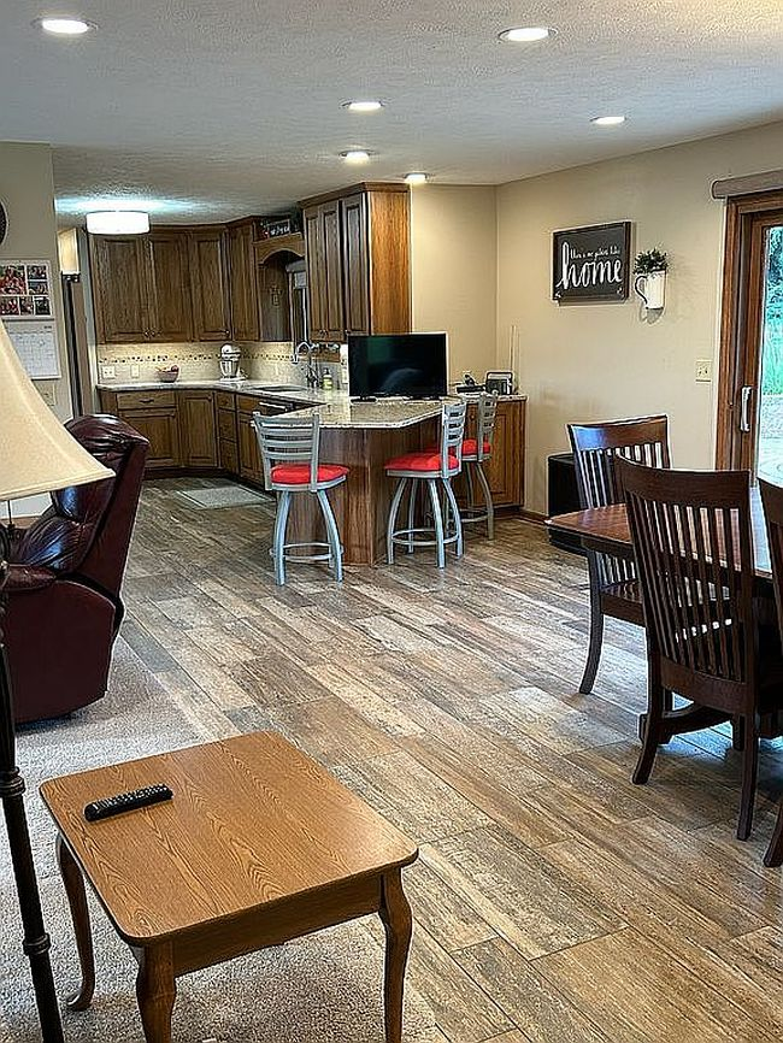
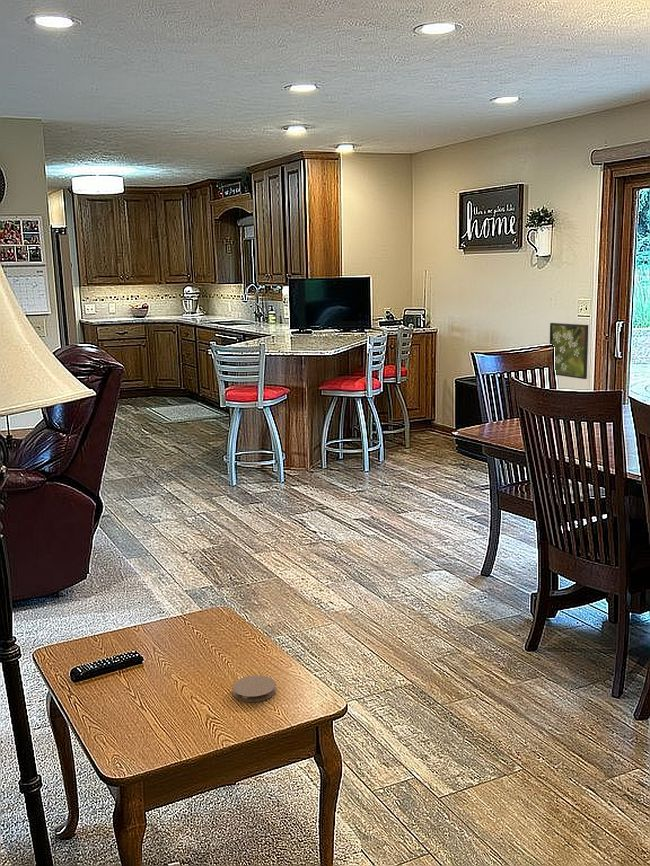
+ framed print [549,322,590,380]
+ coaster [232,674,277,703]
